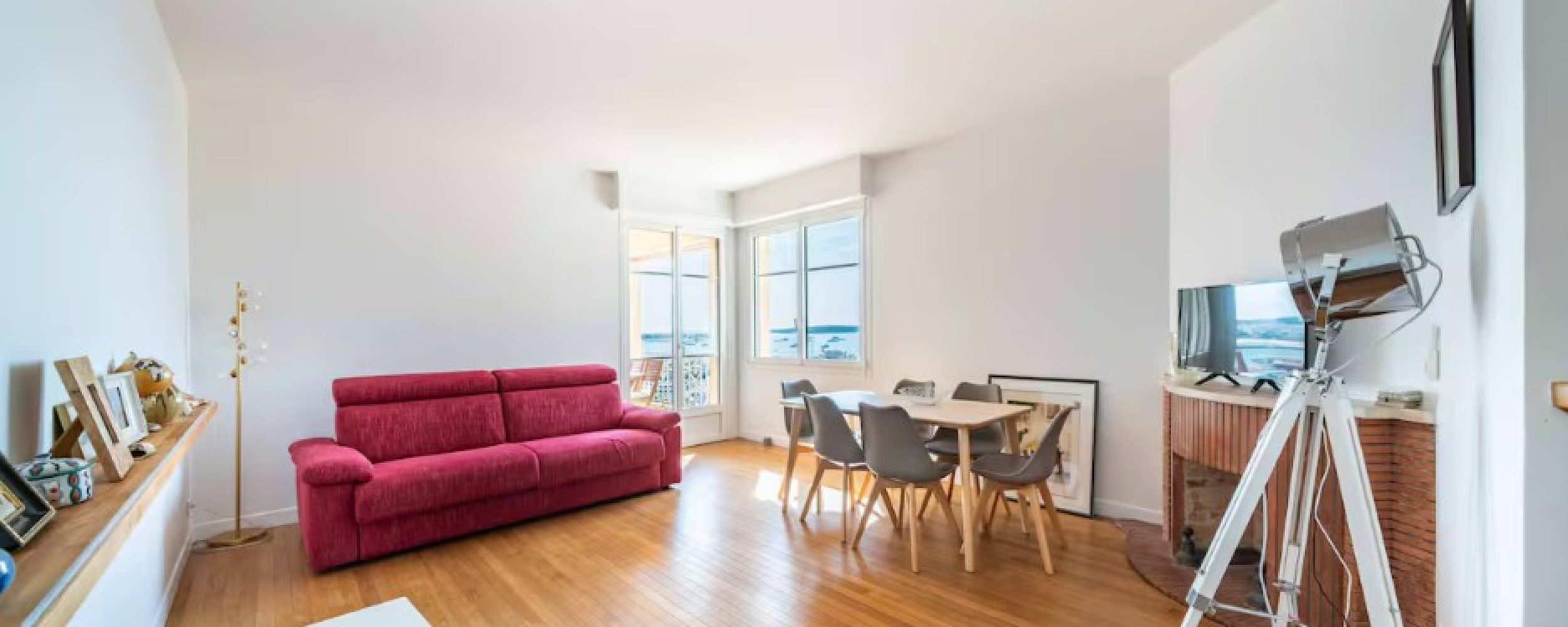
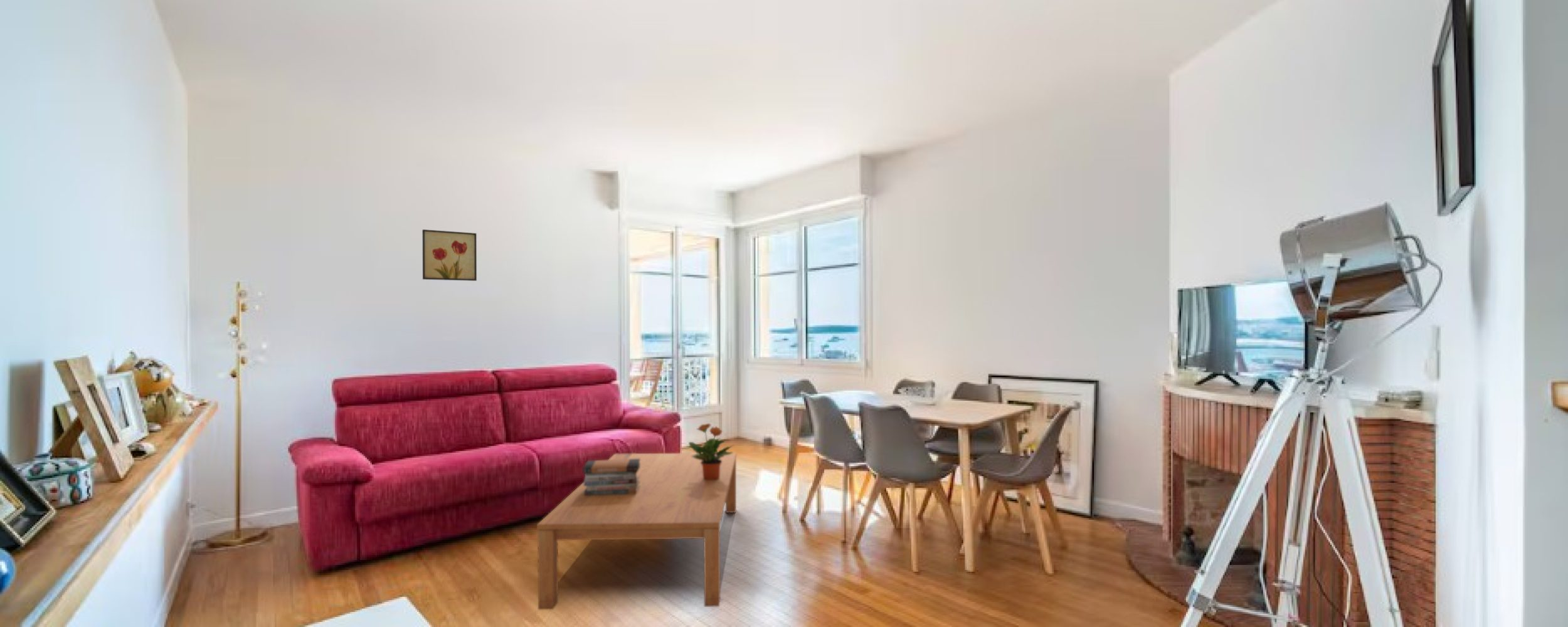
+ book stack [582,459,640,495]
+ wall art [421,229,477,282]
+ coffee table [536,452,737,610]
+ potted plant [688,423,736,480]
